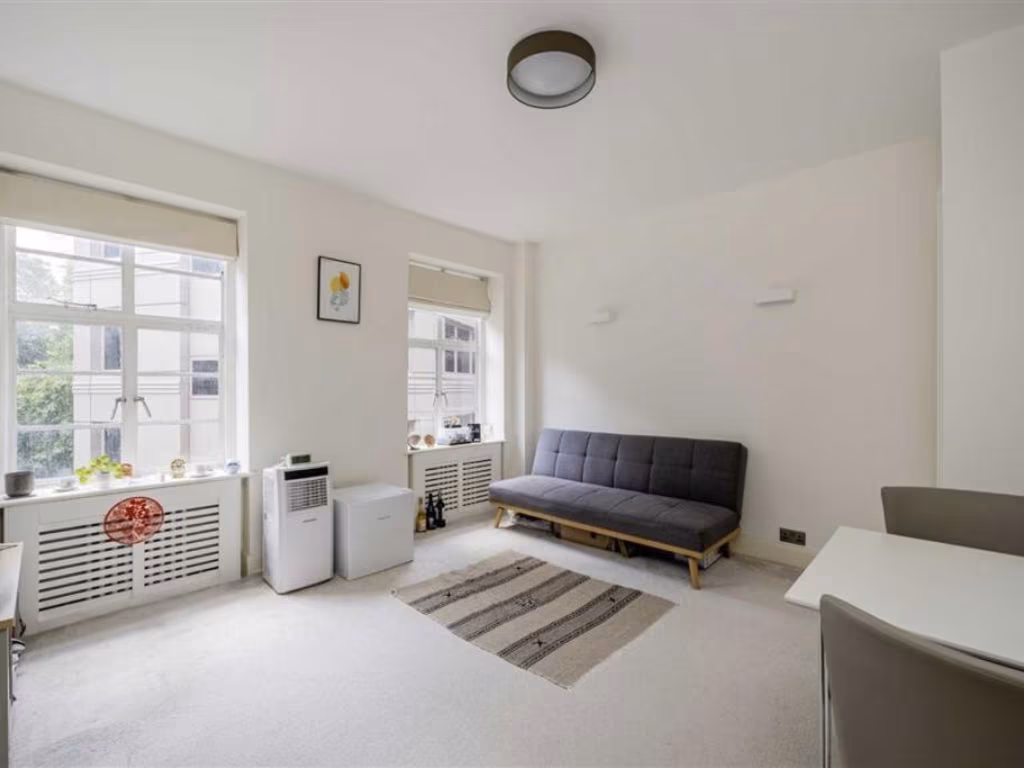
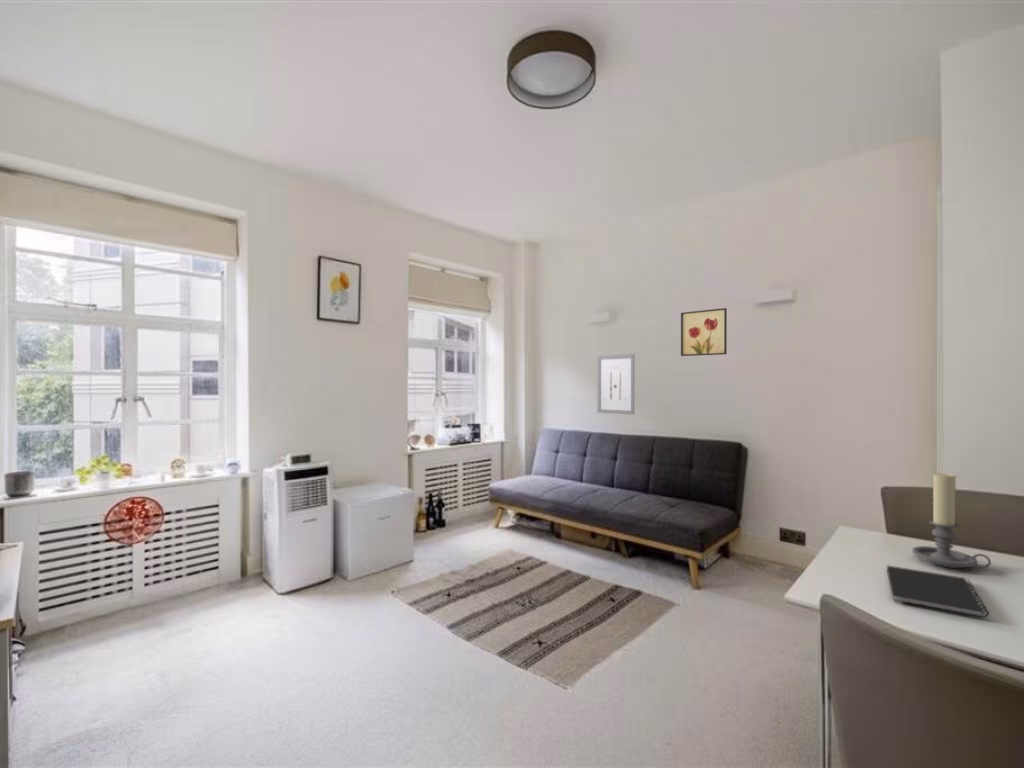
+ notebook [886,564,990,618]
+ wall art [680,307,728,357]
+ candle holder [911,472,992,569]
+ wall art [596,353,635,415]
